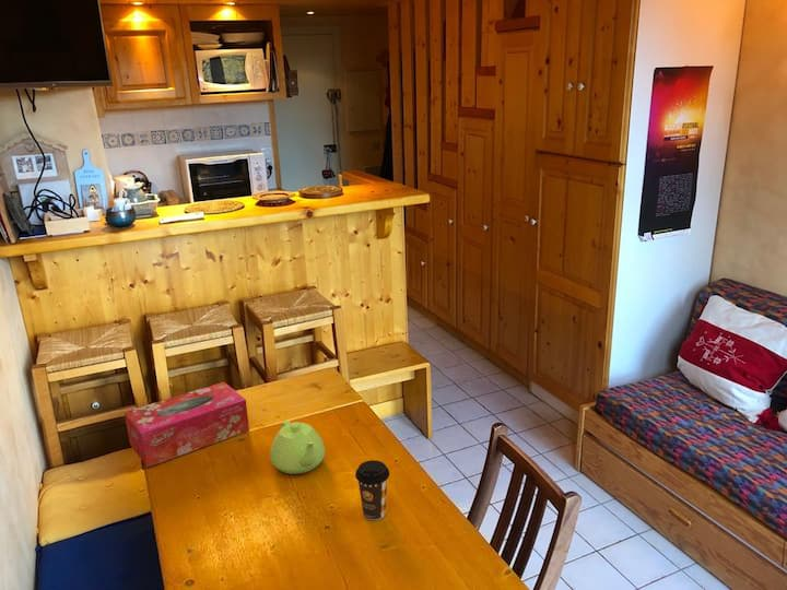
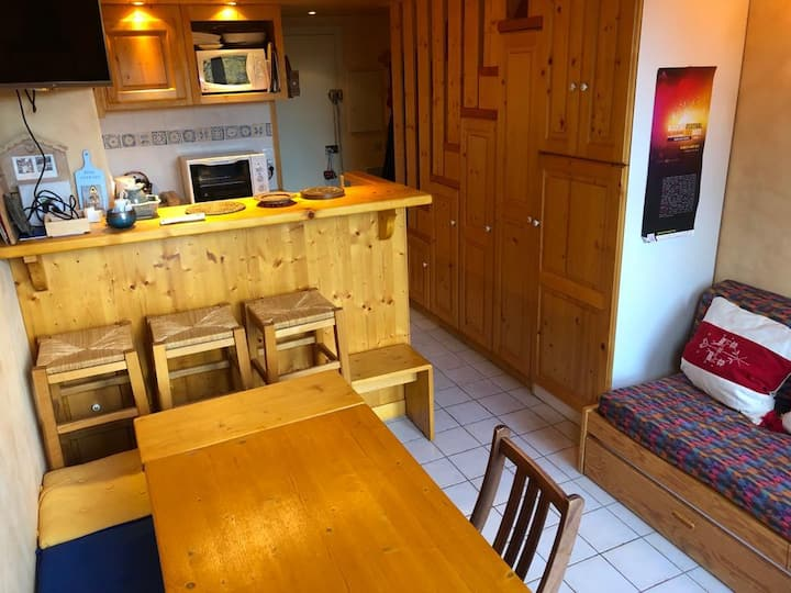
- tissue box [124,381,250,469]
- teapot [269,420,326,475]
- coffee cup [354,459,390,521]
